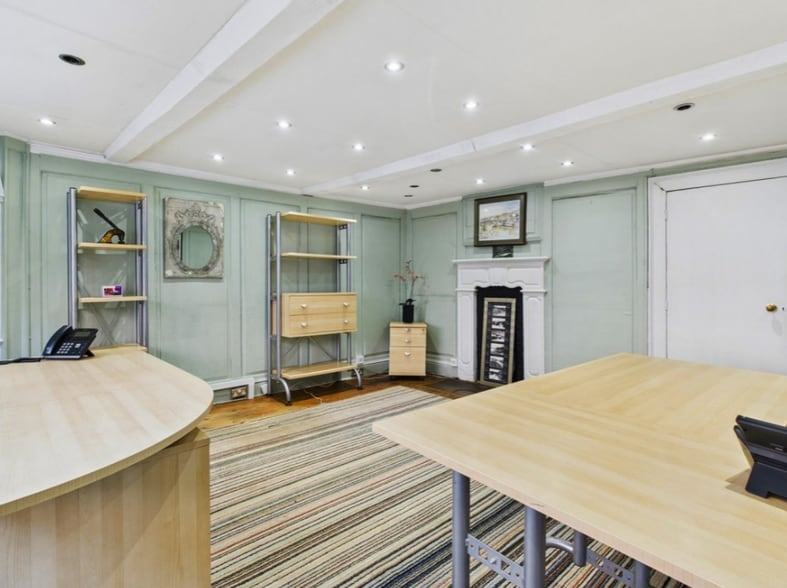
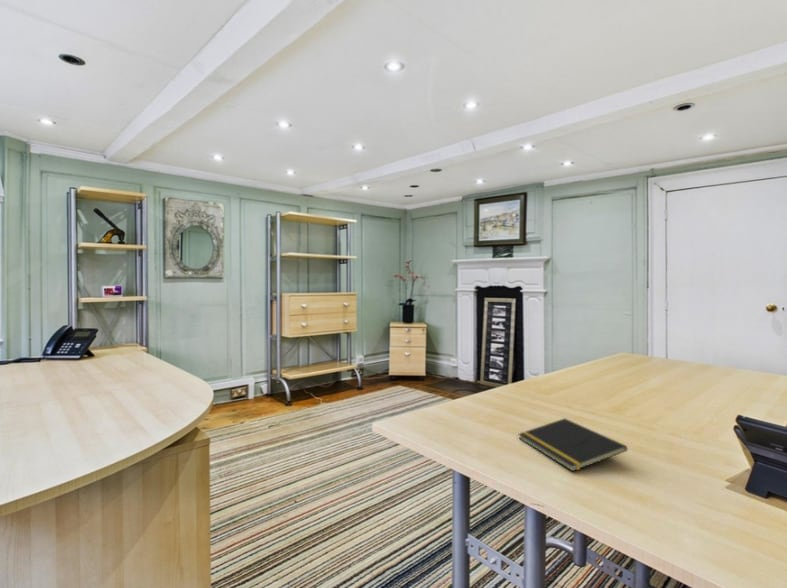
+ notepad [518,417,628,472]
